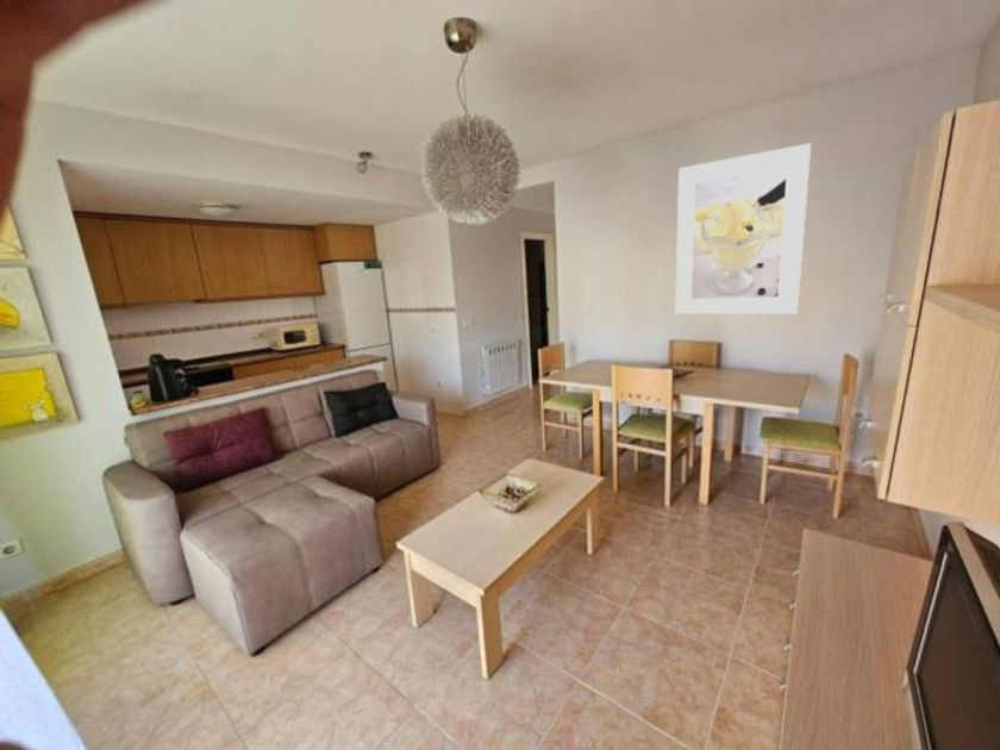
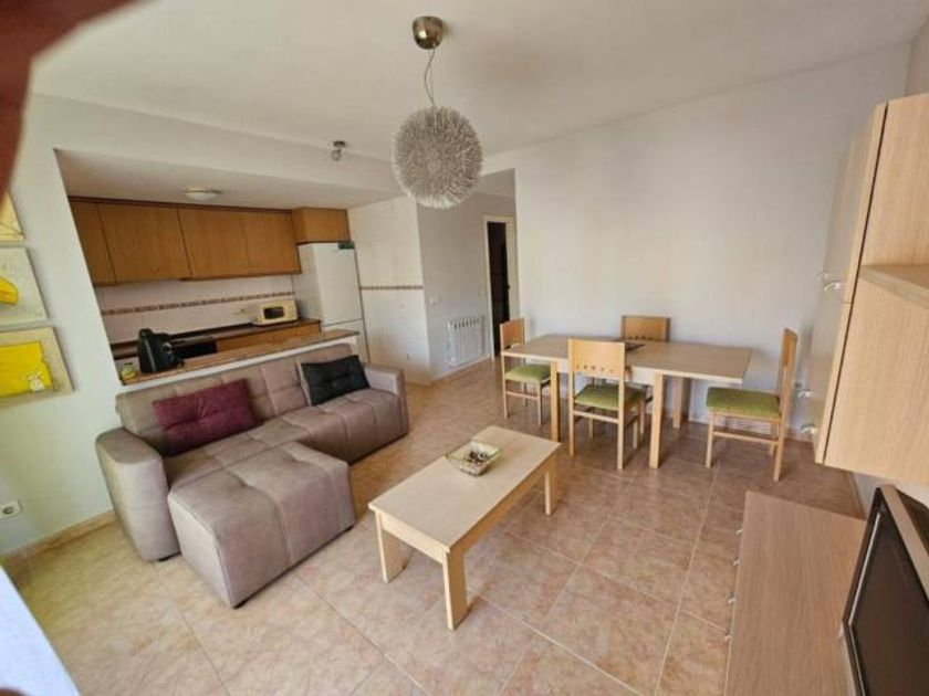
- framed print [674,142,812,315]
